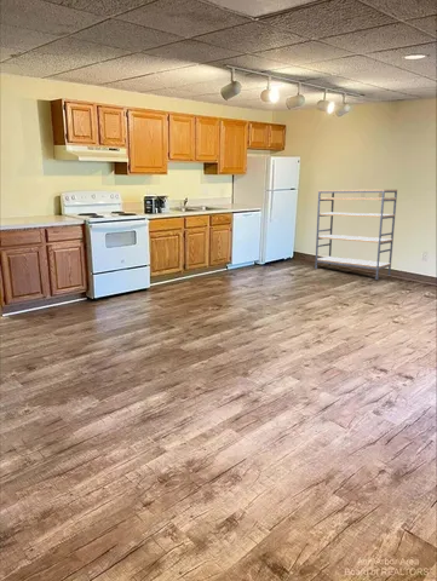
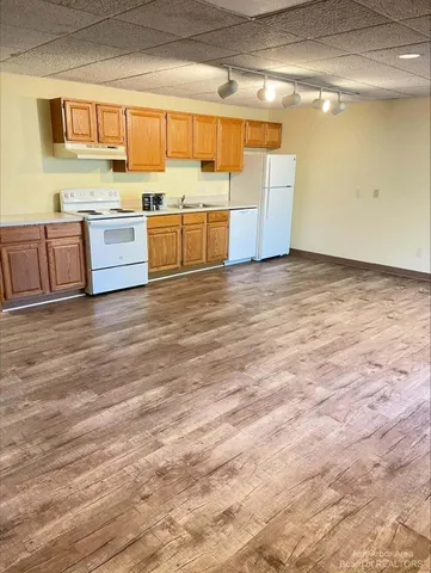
- shelving unit [314,189,398,281]
